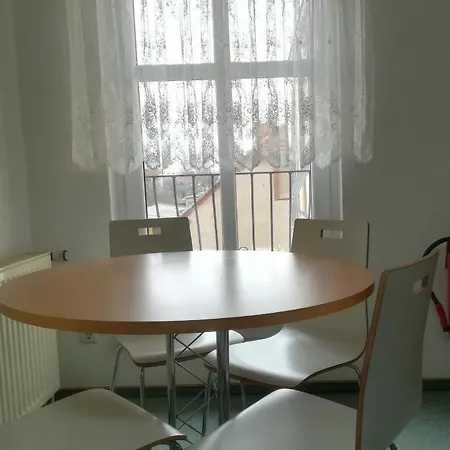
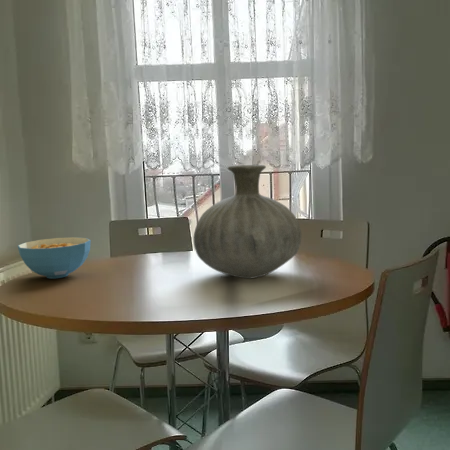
+ cereal bowl [17,236,92,279]
+ vase [192,164,302,279]
